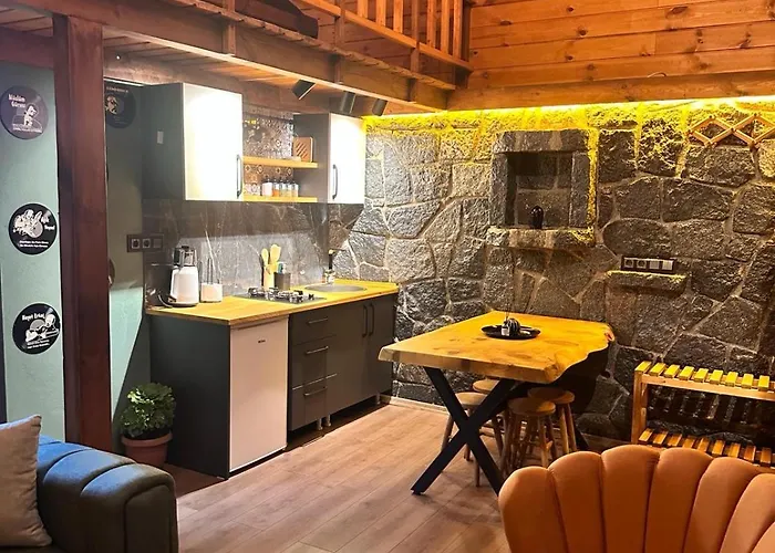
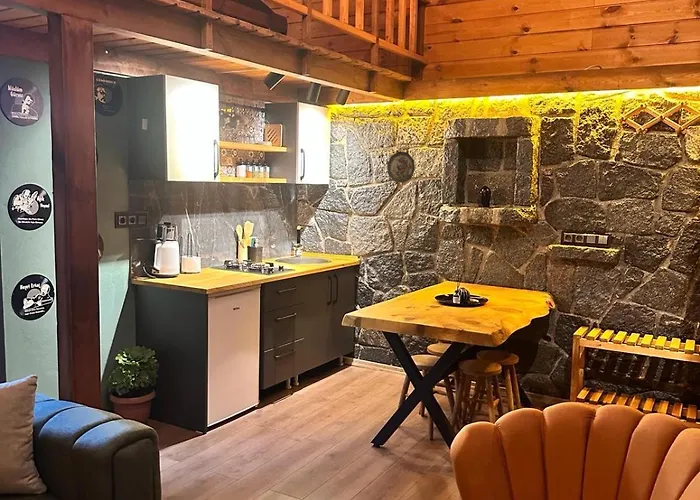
+ decorative plate [386,150,416,184]
